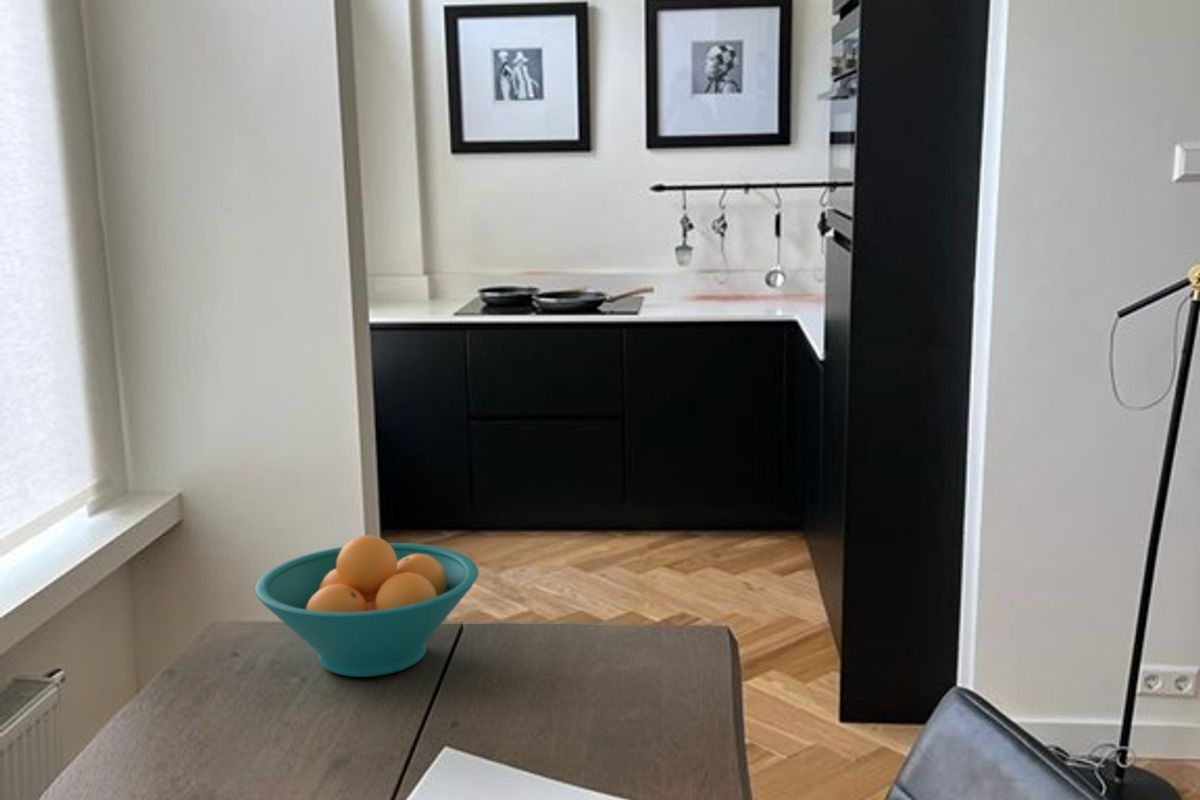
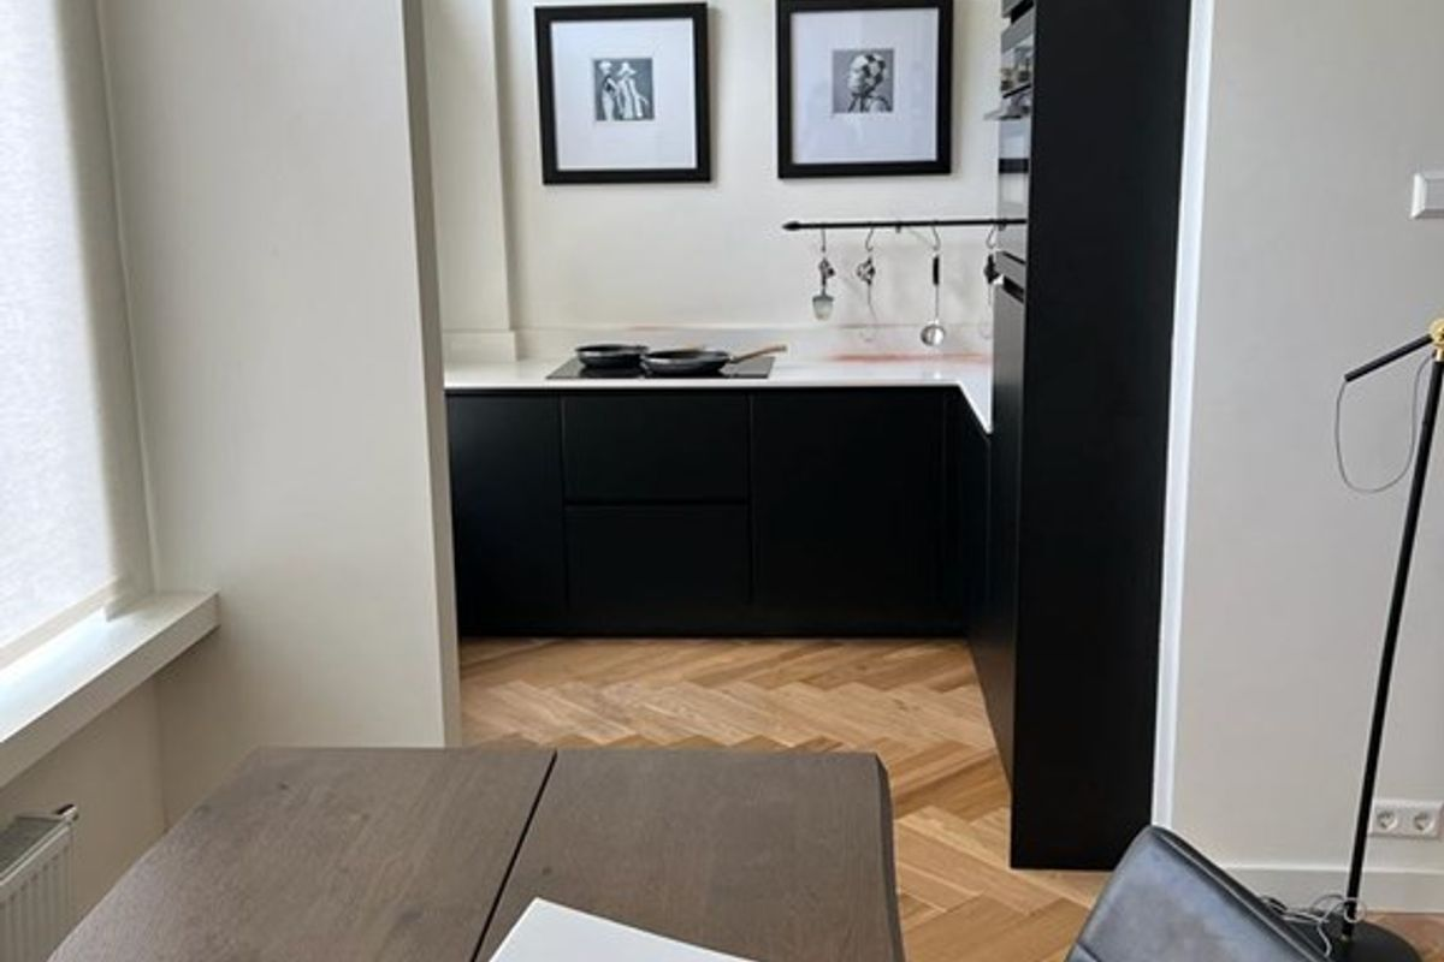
- fruit bowl [254,534,480,678]
